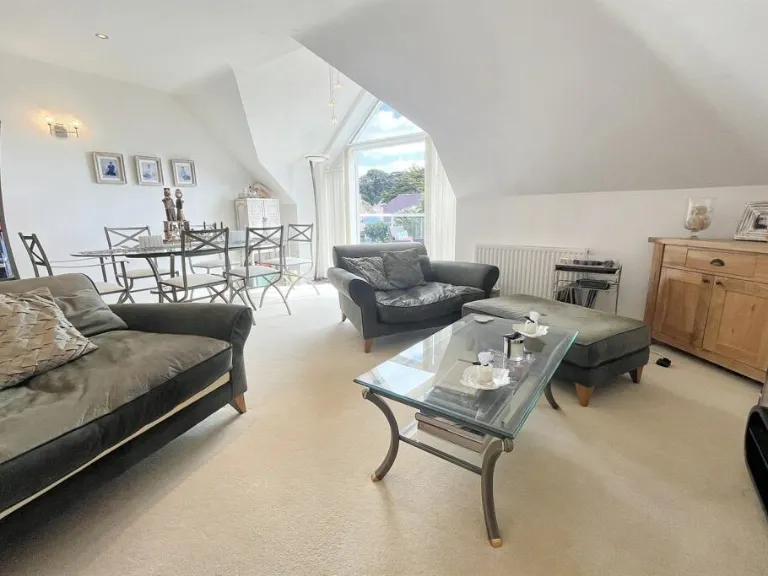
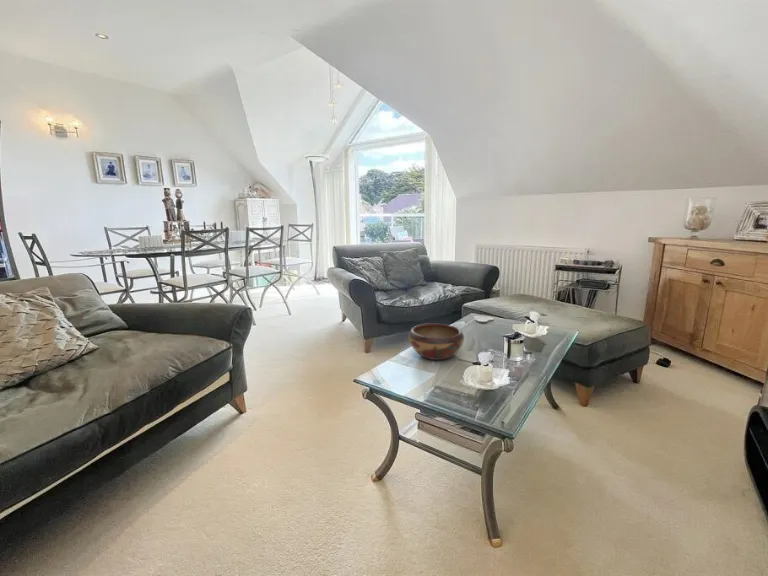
+ decorative bowl [408,323,465,361]
